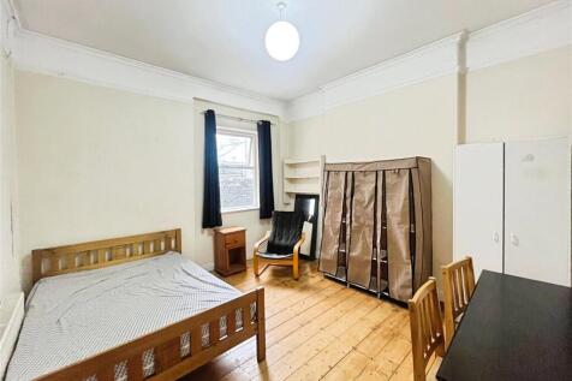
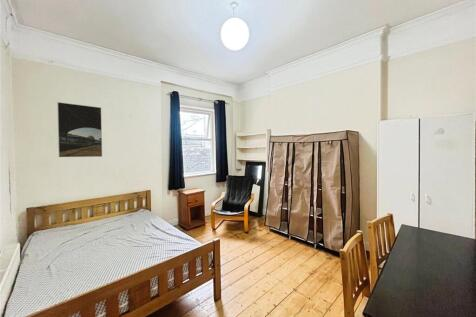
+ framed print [56,101,103,158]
